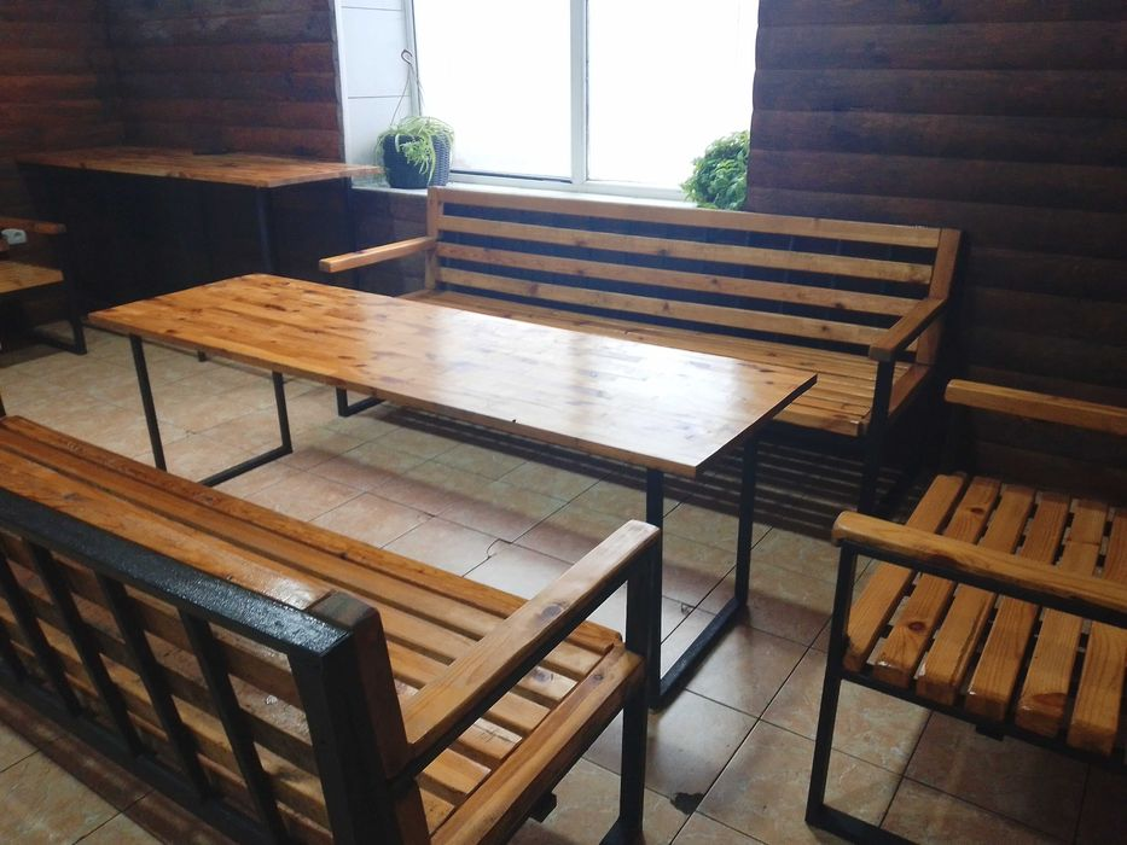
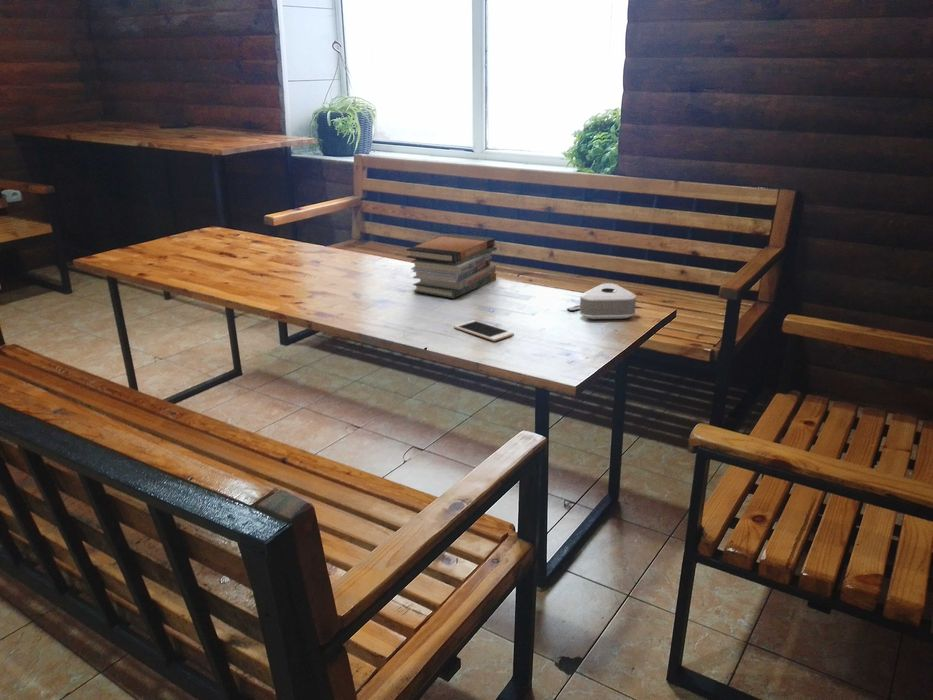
+ speaker [566,282,637,320]
+ book stack [405,233,498,299]
+ cell phone [453,319,515,342]
